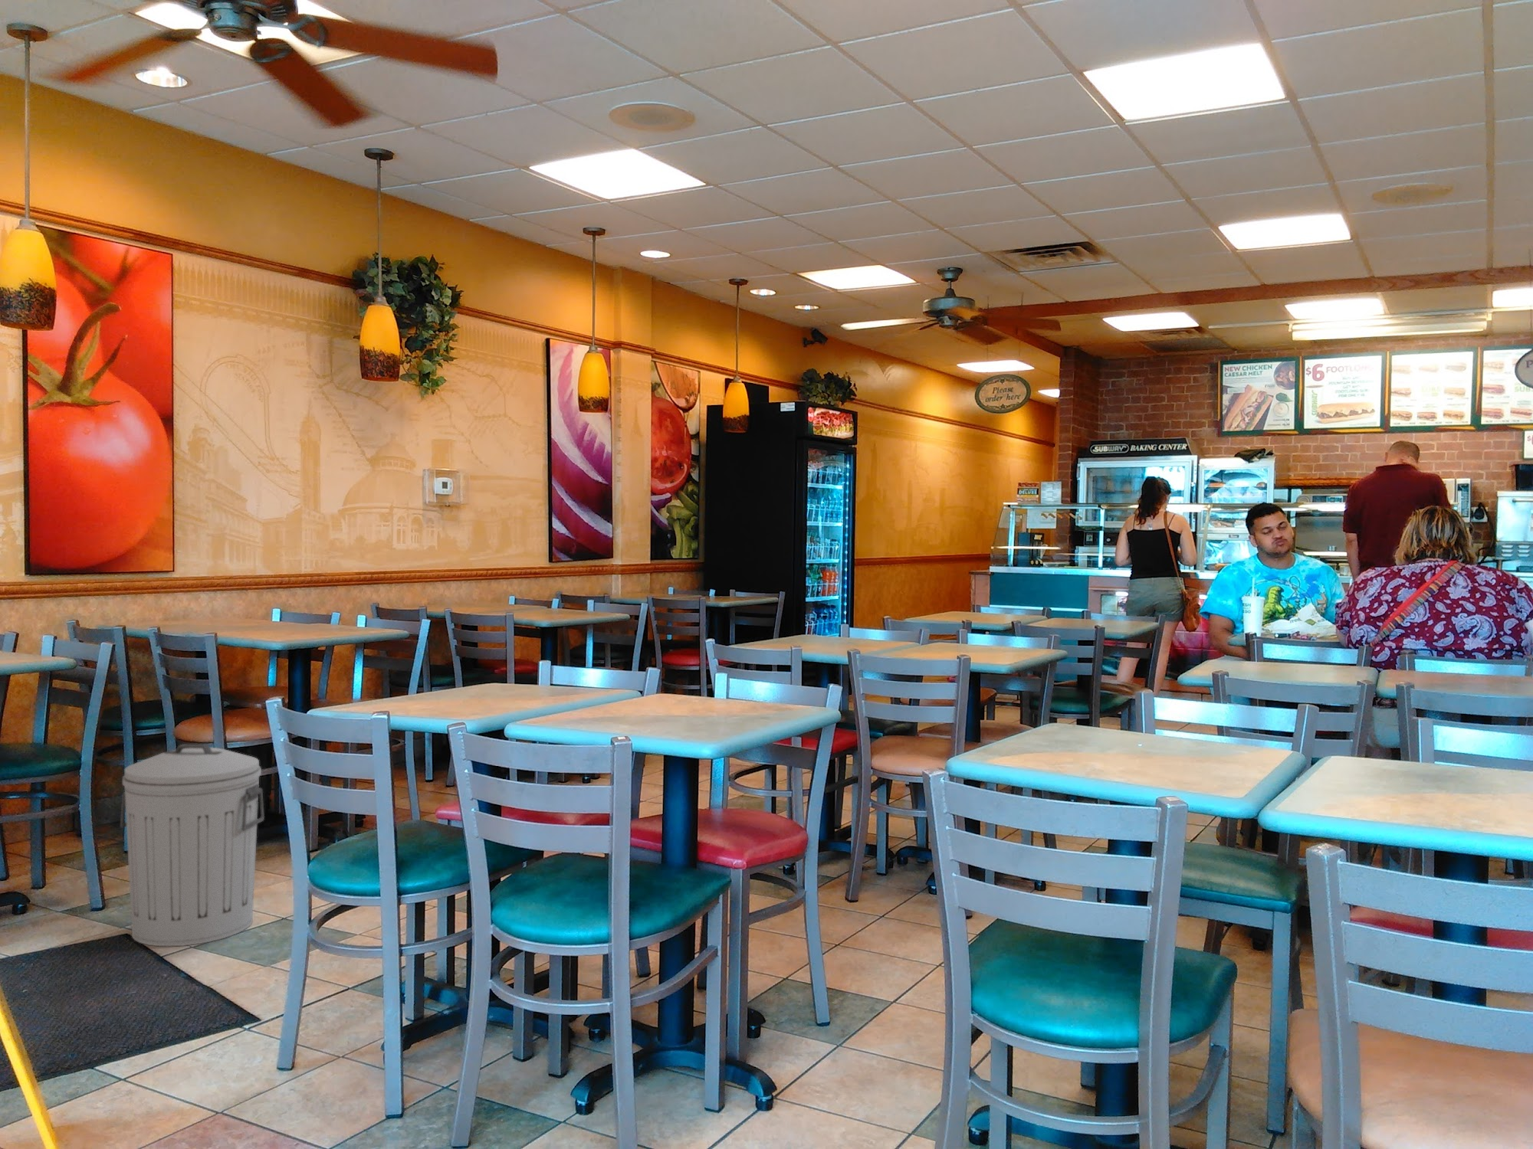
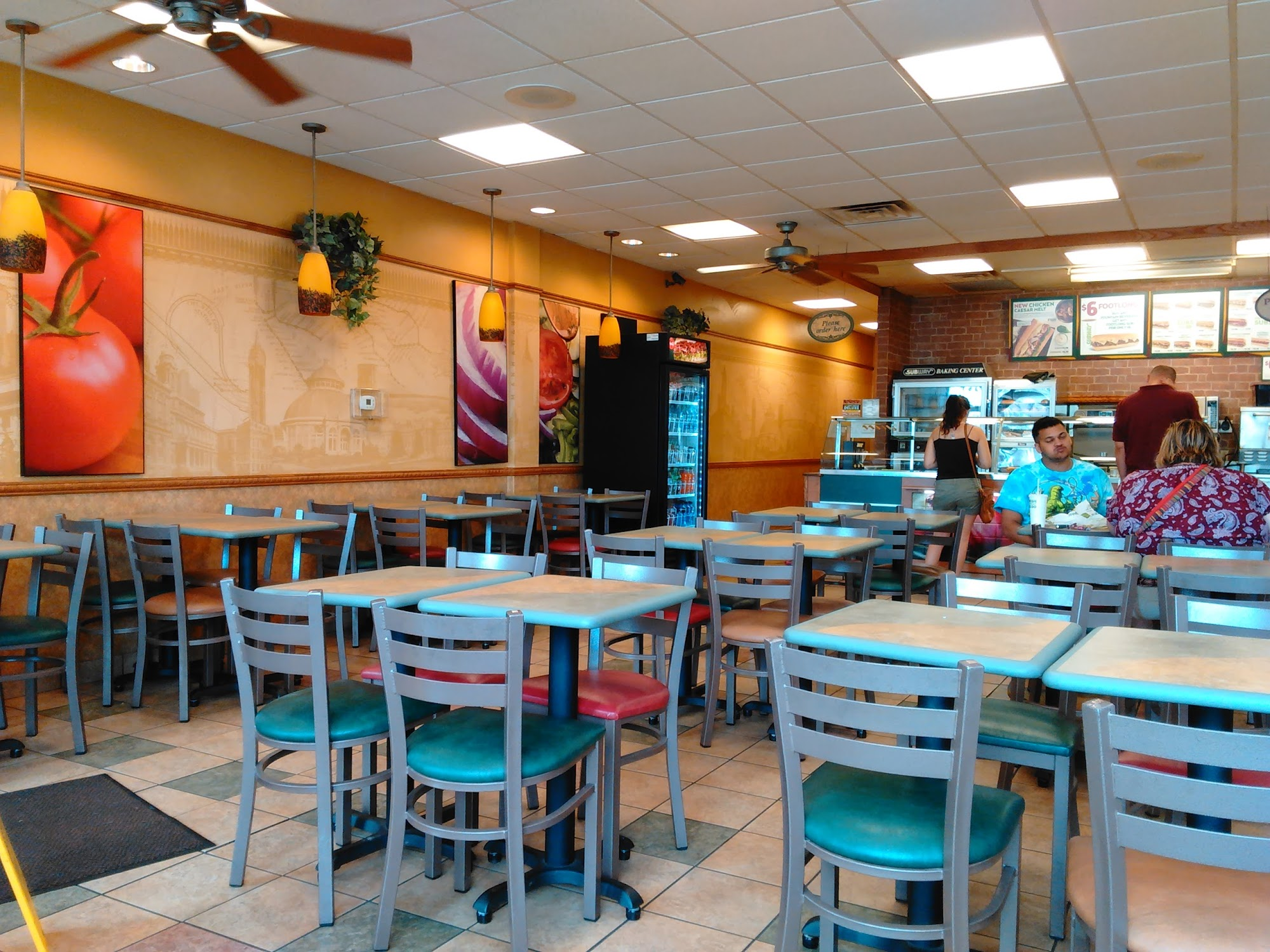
- trash can [120,743,266,947]
